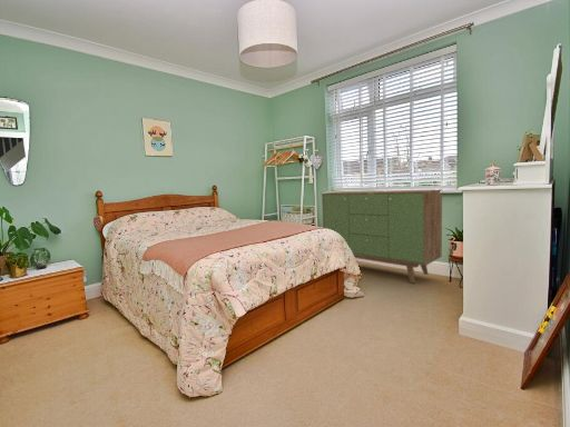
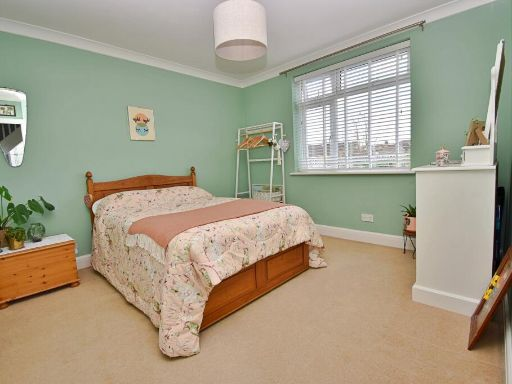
- sideboard [321,188,443,285]
